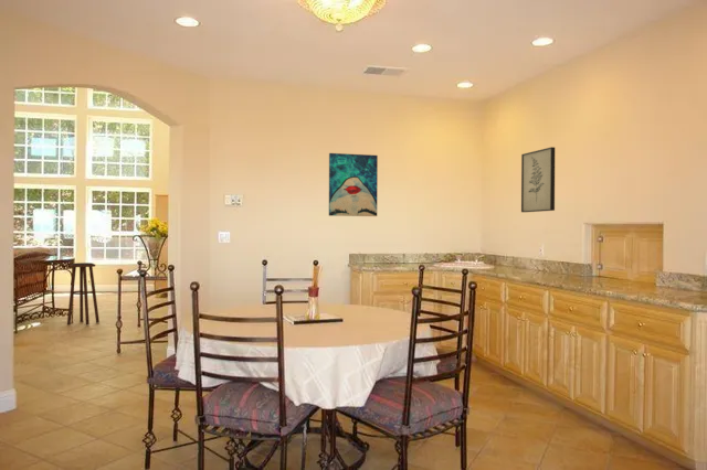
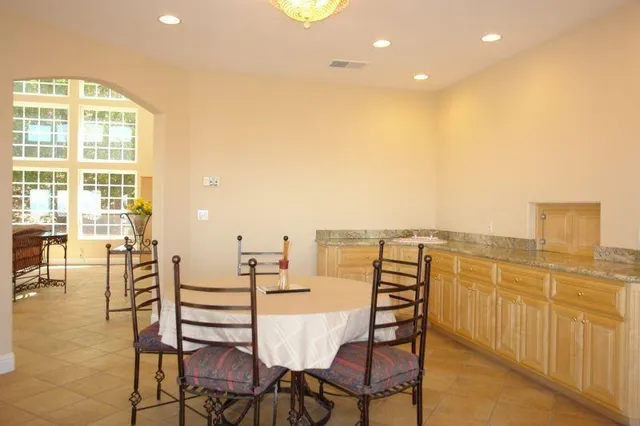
- wall art [328,152,379,217]
- stool [66,261,101,327]
- wall art [520,146,556,213]
